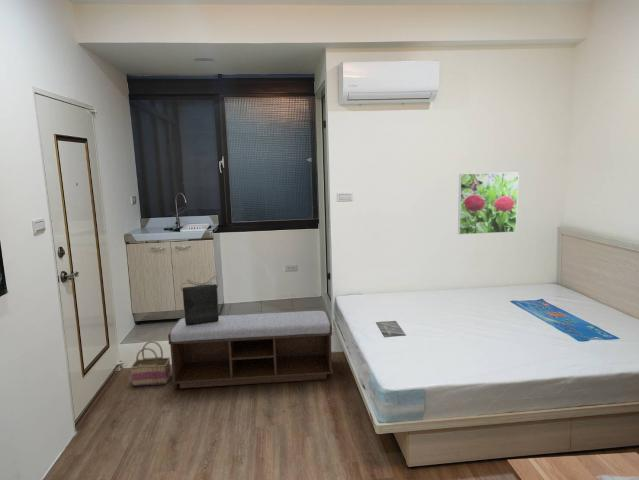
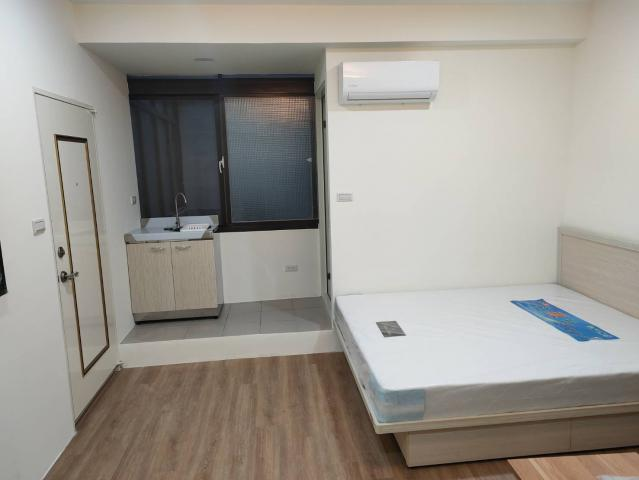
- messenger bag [180,275,220,325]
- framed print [457,171,520,235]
- bench [167,310,334,389]
- basket [129,340,172,387]
